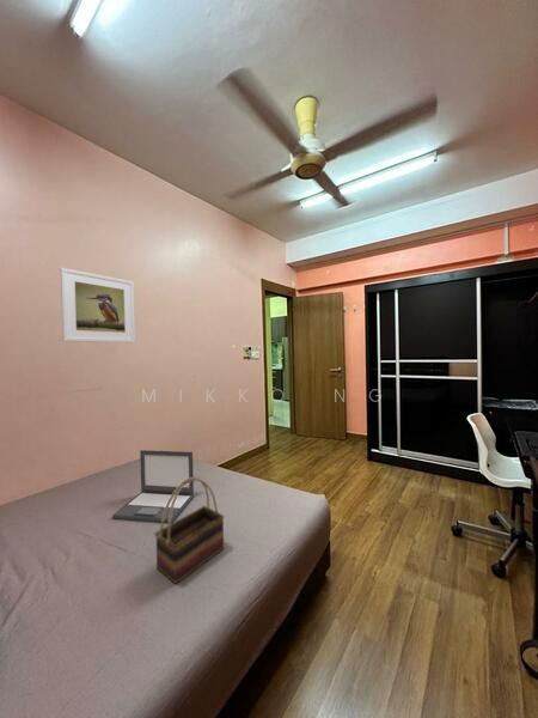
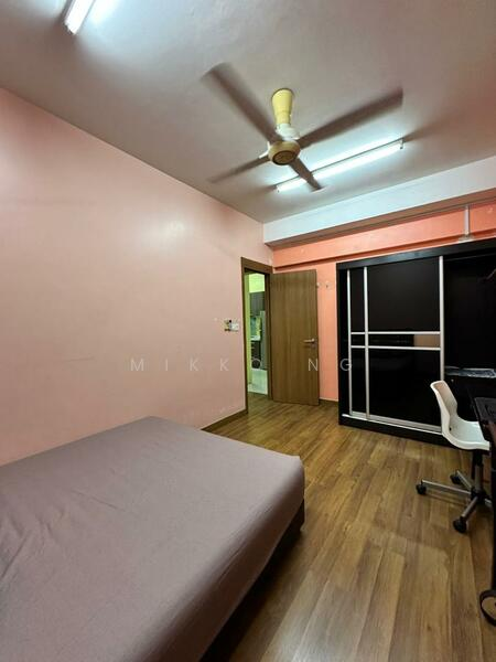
- woven basket [153,476,226,585]
- laptop [111,449,195,524]
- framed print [60,267,136,343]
